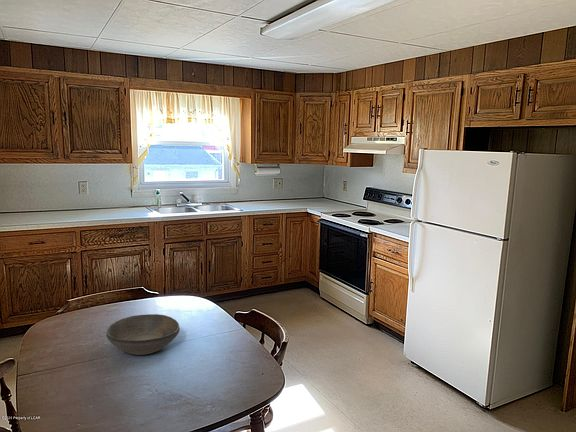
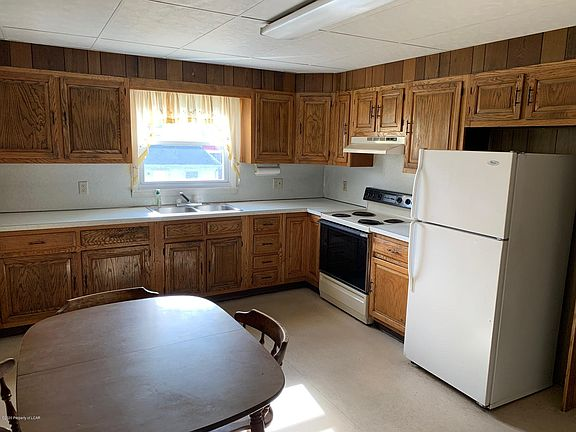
- bowl [105,313,181,356]
